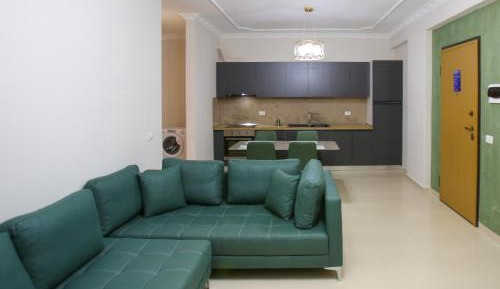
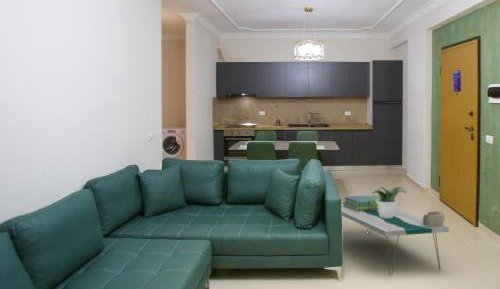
+ potted plant [370,186,408,218]
+ decorative bowl [422,210,446,227]
+ coffee table [341,202,450,276]
+ stack of books [342,194,380,211]
